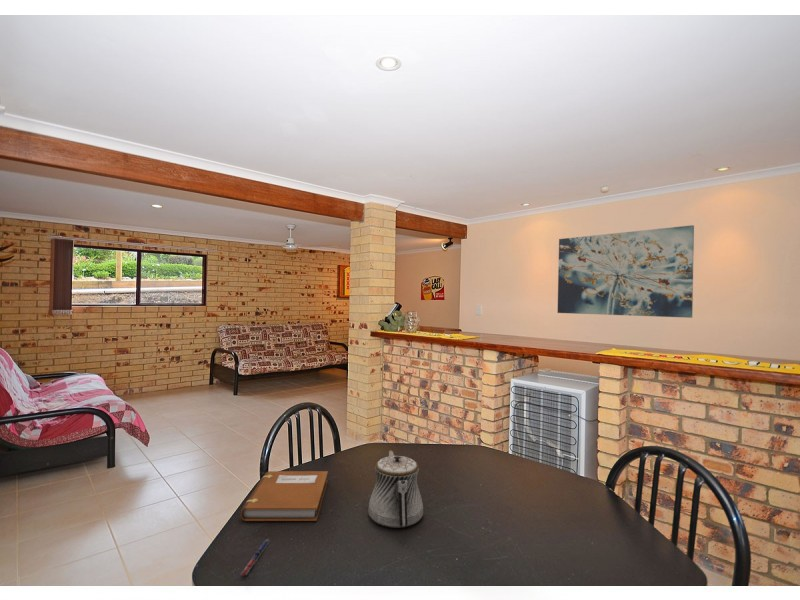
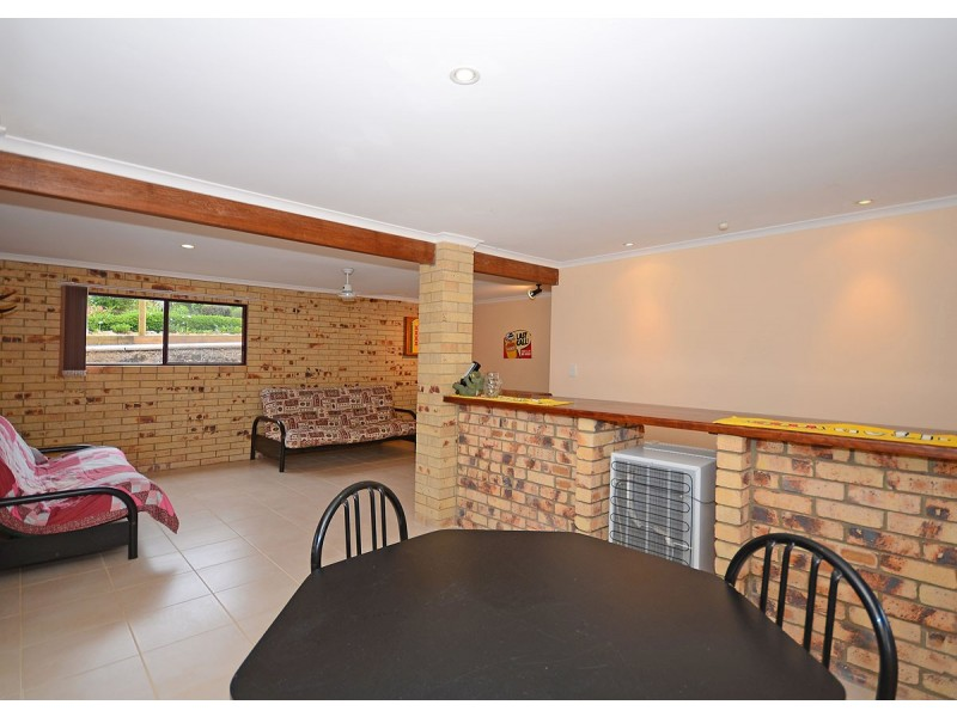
- teapot [367,450,424,529]
- notebook [239,470,329,522]
- wall art [557,224,695,319]
- pen [240,538,270,577]
